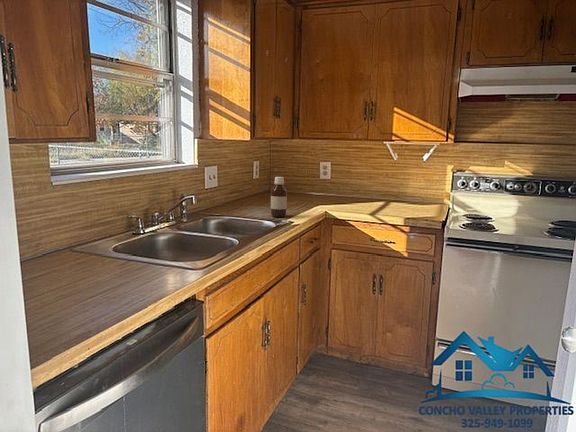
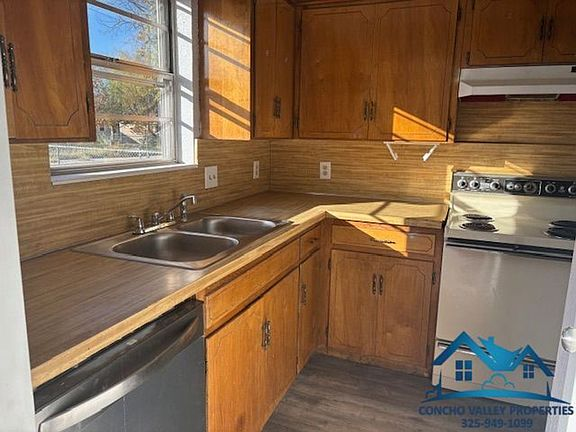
- bottle [270,176,288,218]
